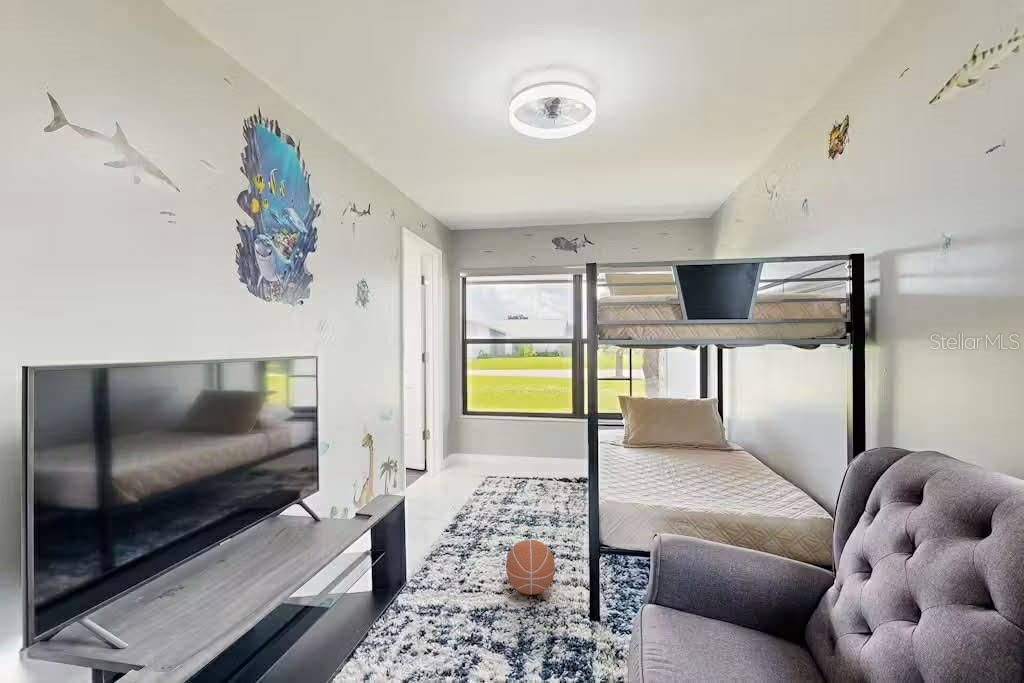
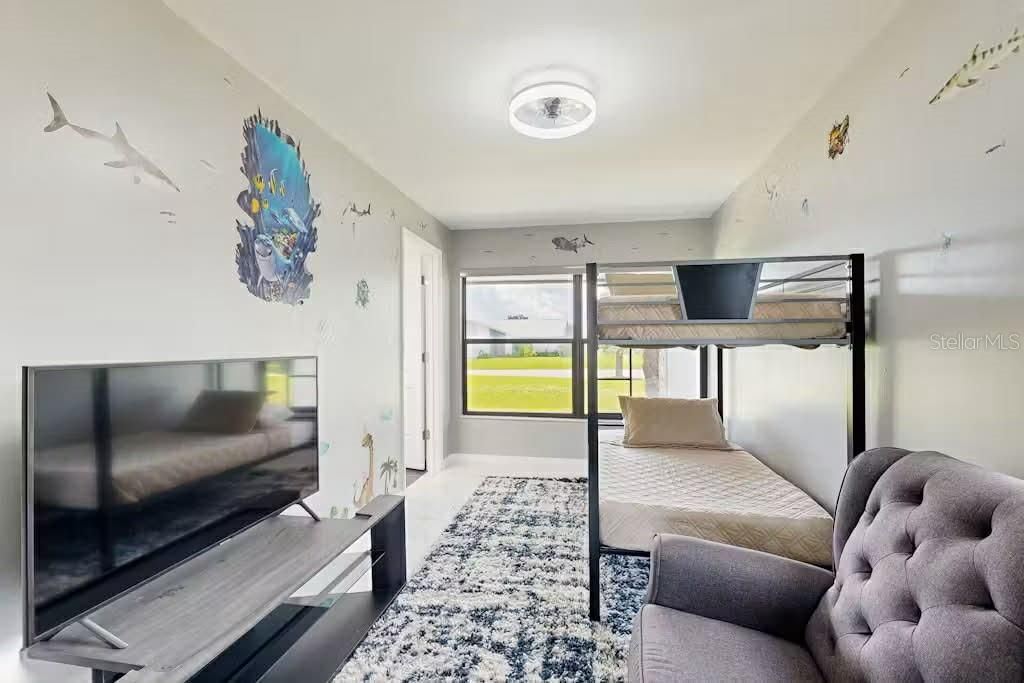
- basketball [505,539,556,595]
